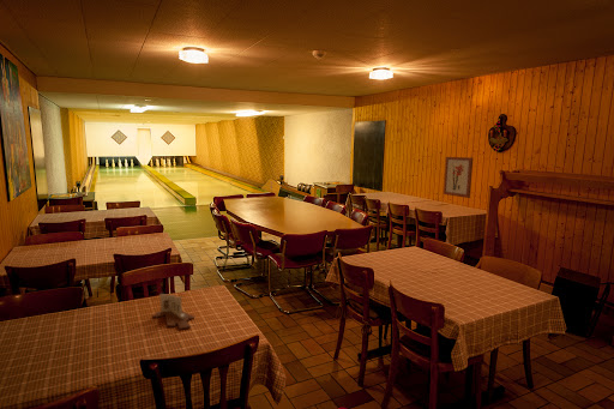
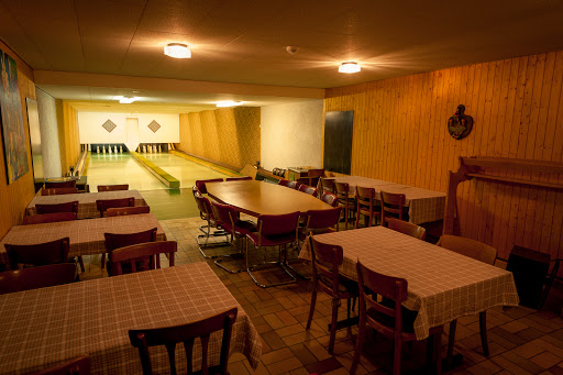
- wall art [443,156,474,199]
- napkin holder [151,293,195,331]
